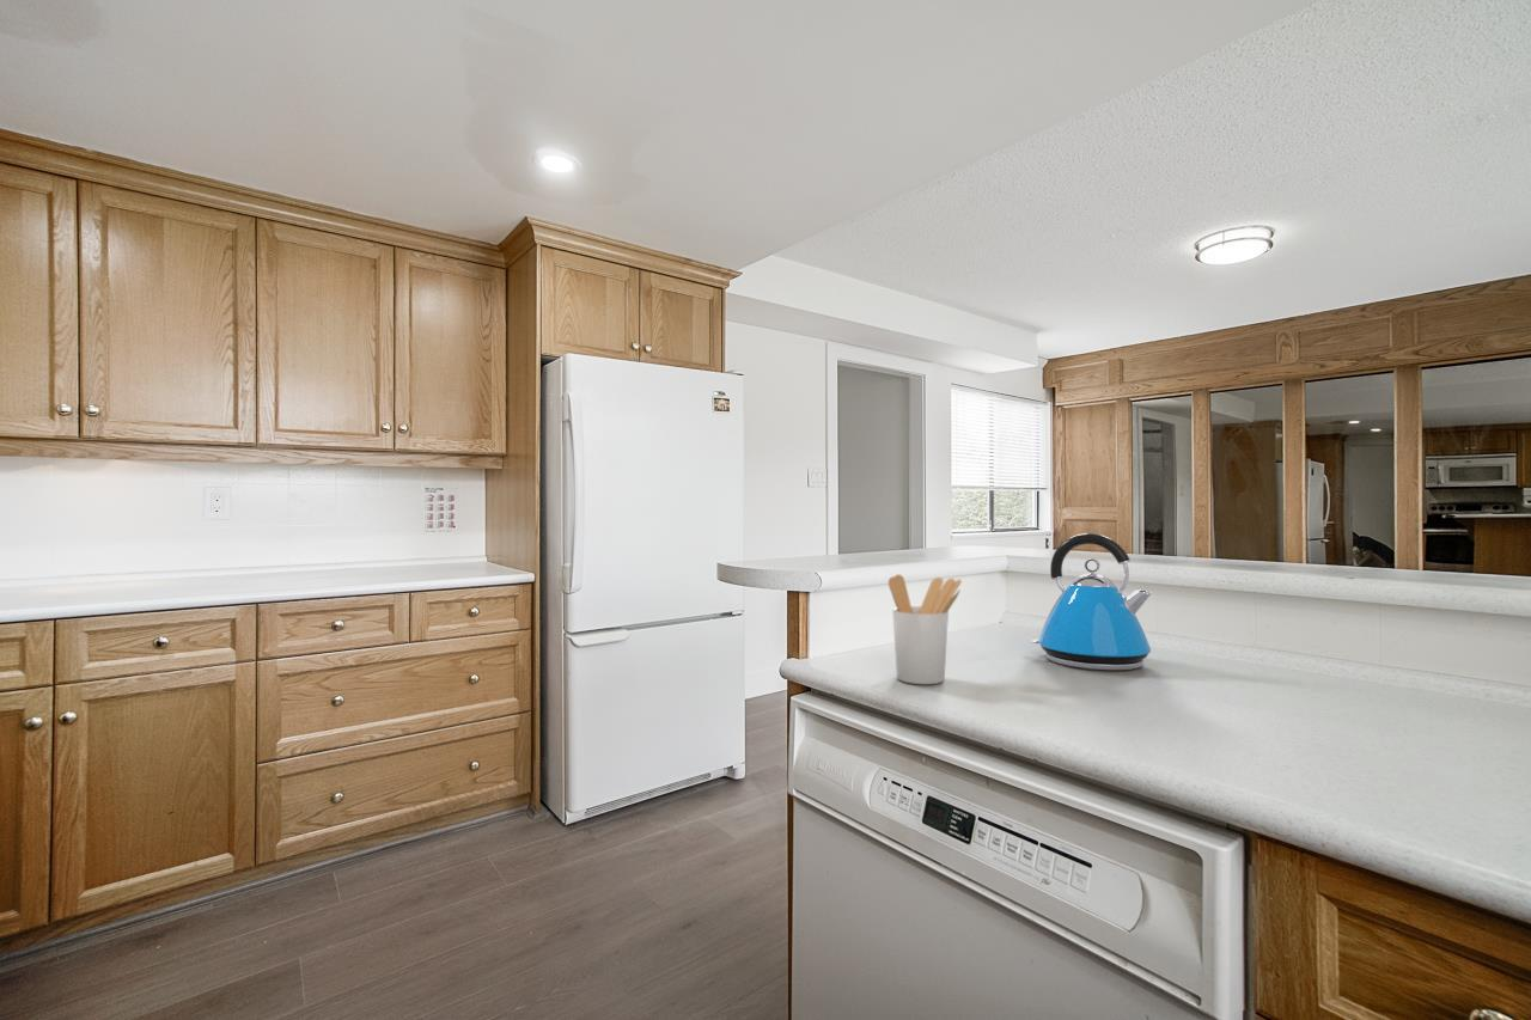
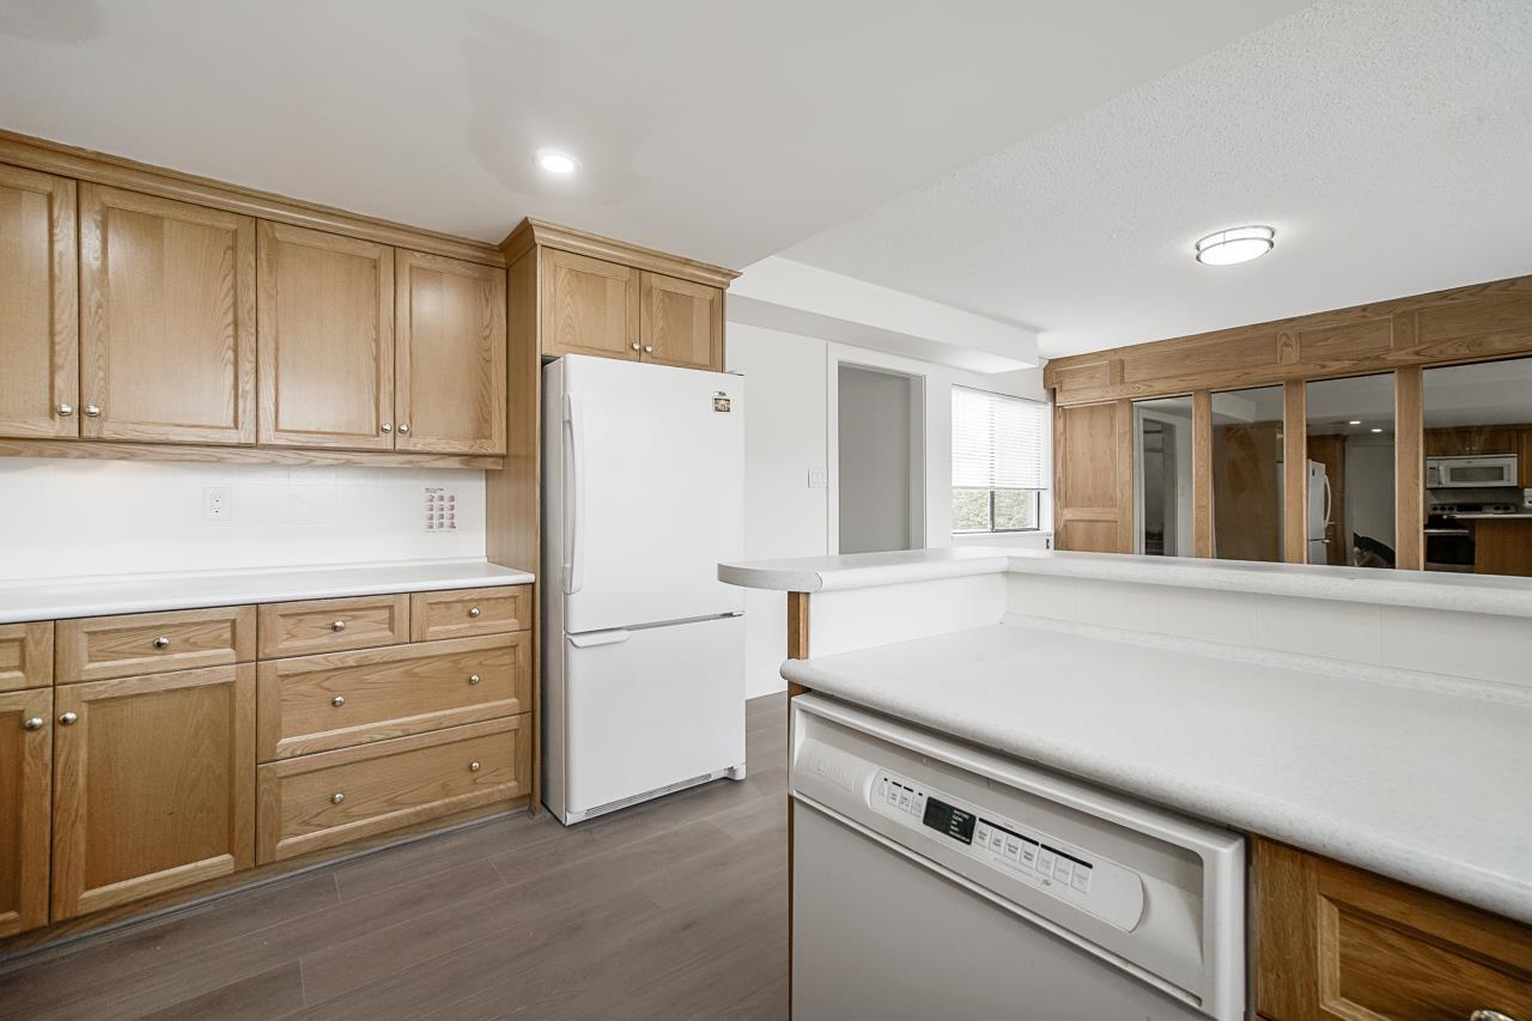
- kettle [1030,532,1153,672]
- utensil holder [888,573,963,685]
